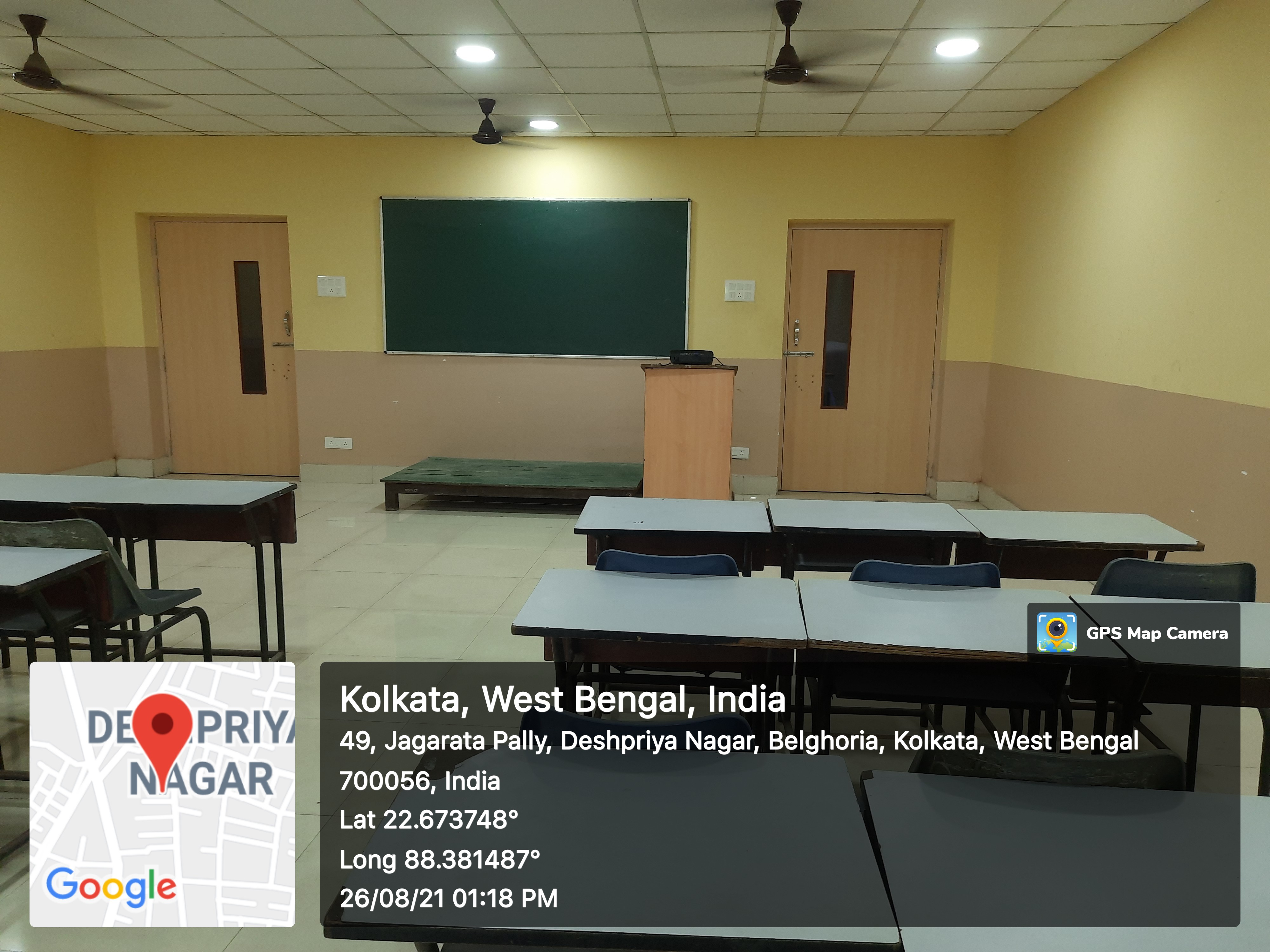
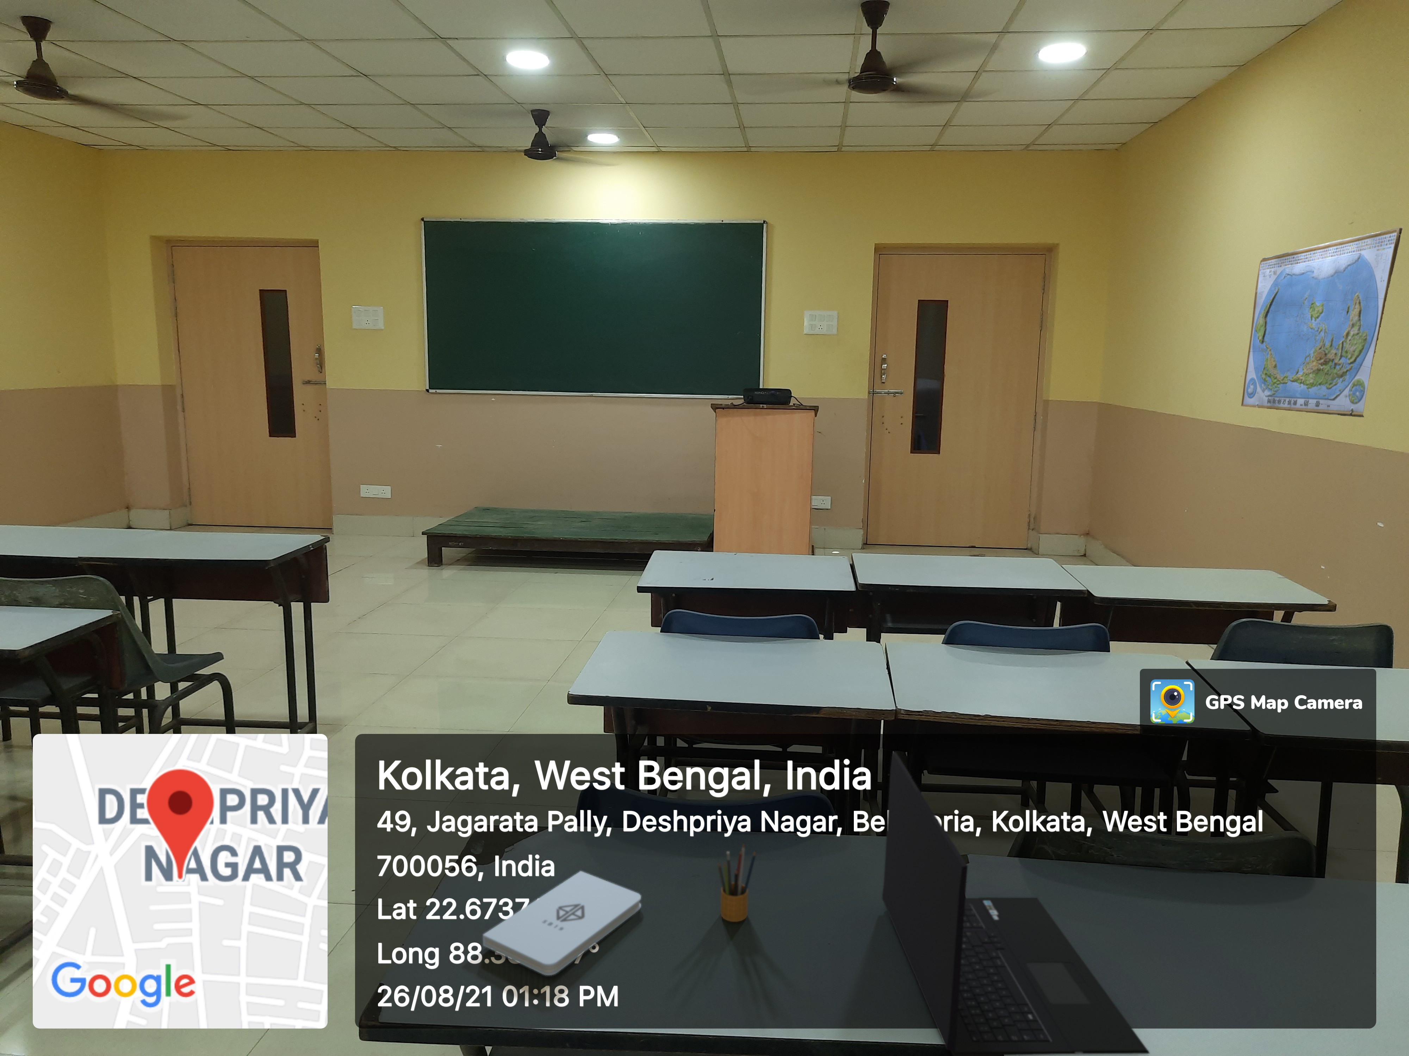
+ world map [1241,226,1403,417]
+ laptop [882,752,1150,1056]
+ pencil box [718,842,757,922]
+ notepad [483,871,641,976]
